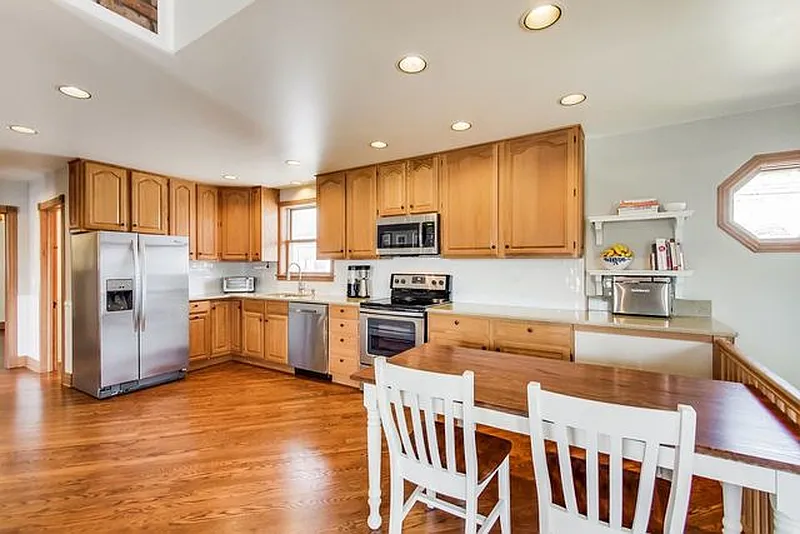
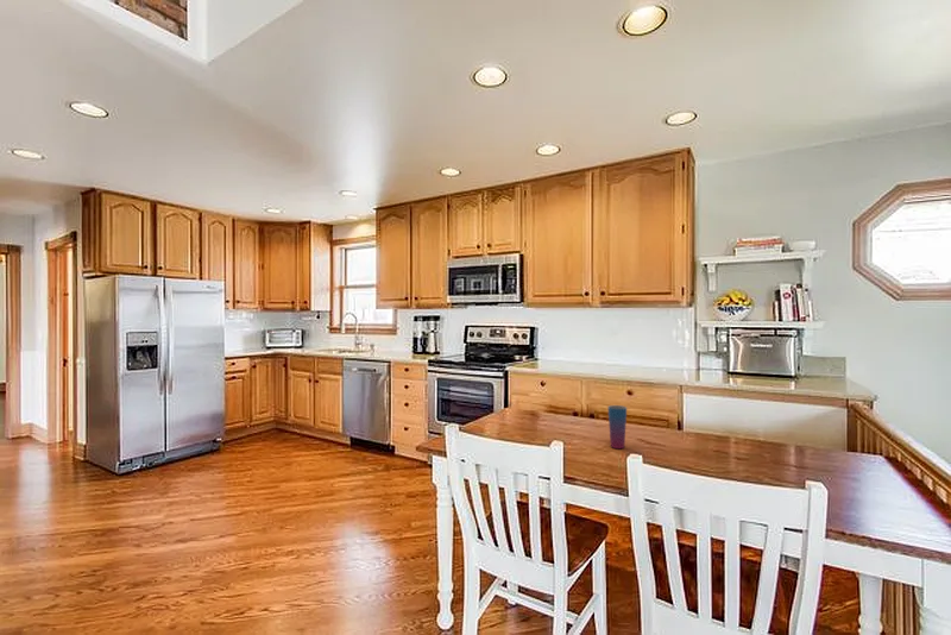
+ cup [606,404,628,449]
